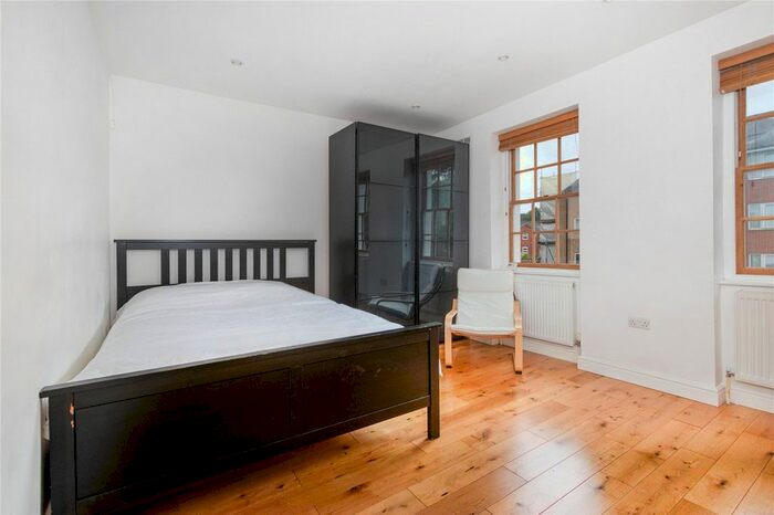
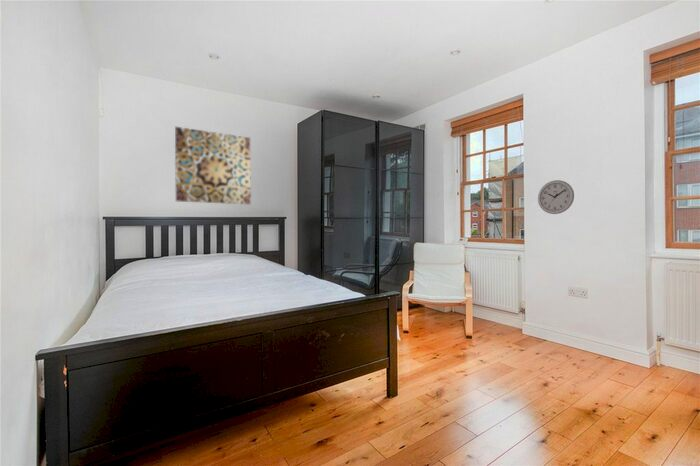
+ wall clock [537,179,575,215]
+ wall art [174,126,252,205]
